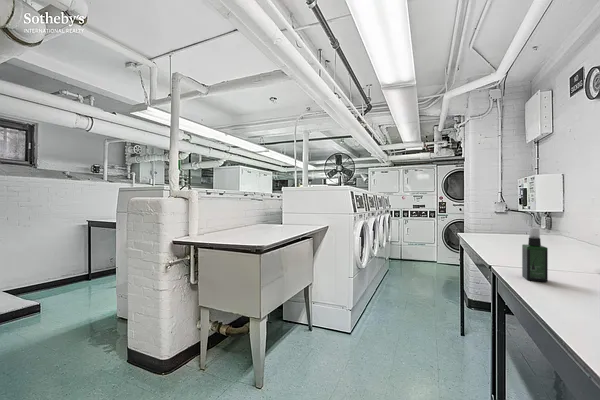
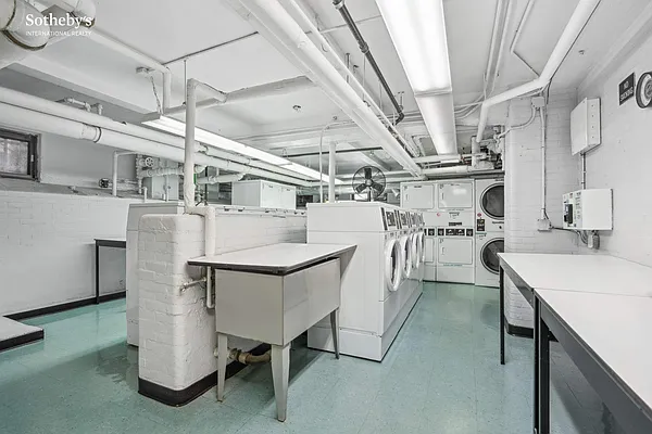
- spray bottle [521,227,549,283]
